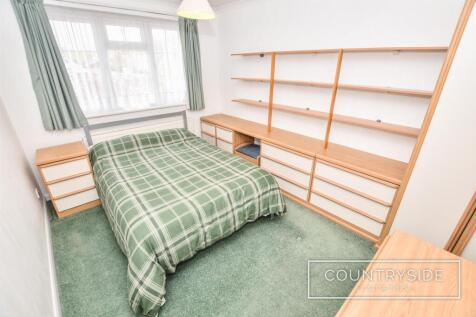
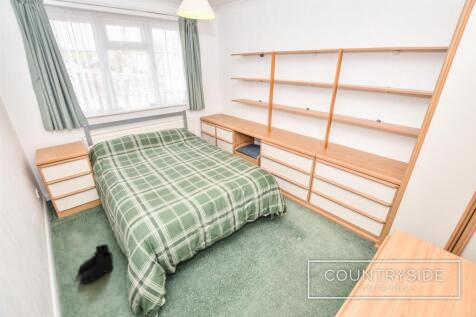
+ boots [77,243,115,284]
